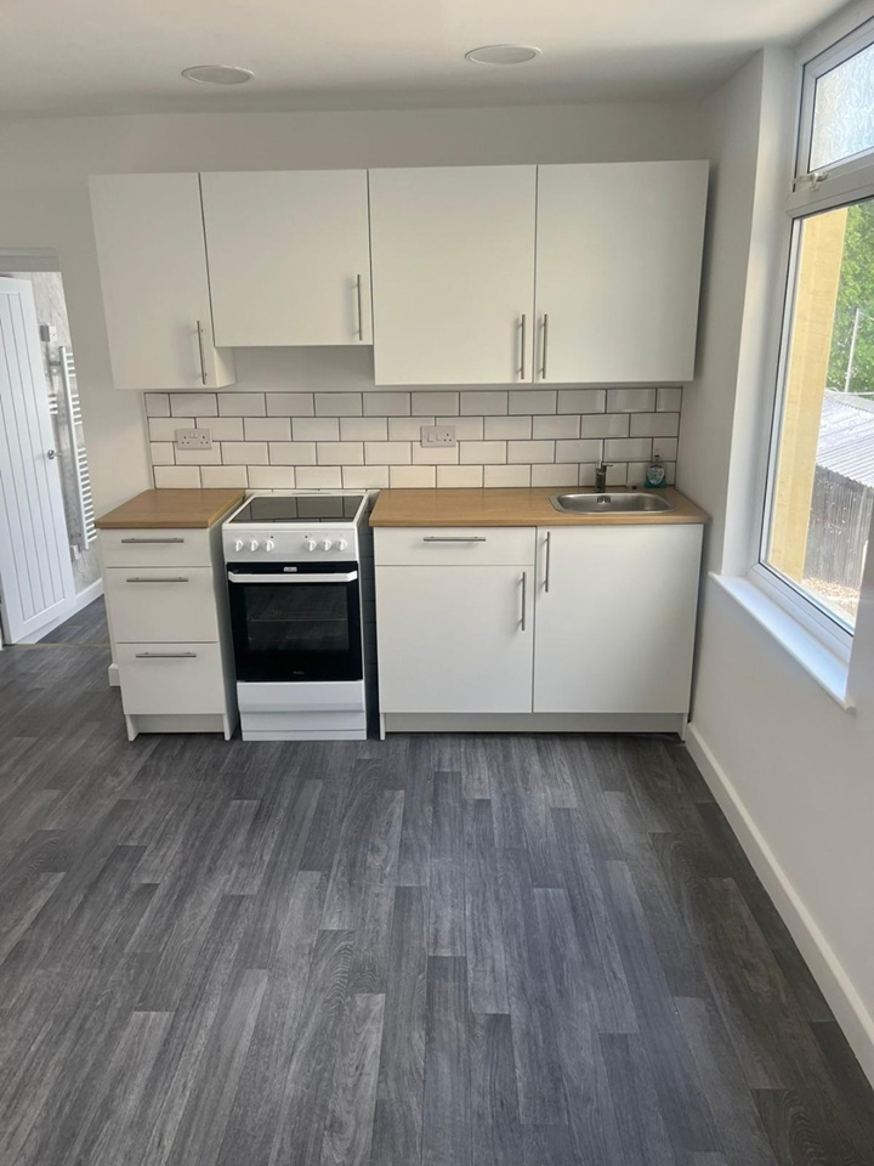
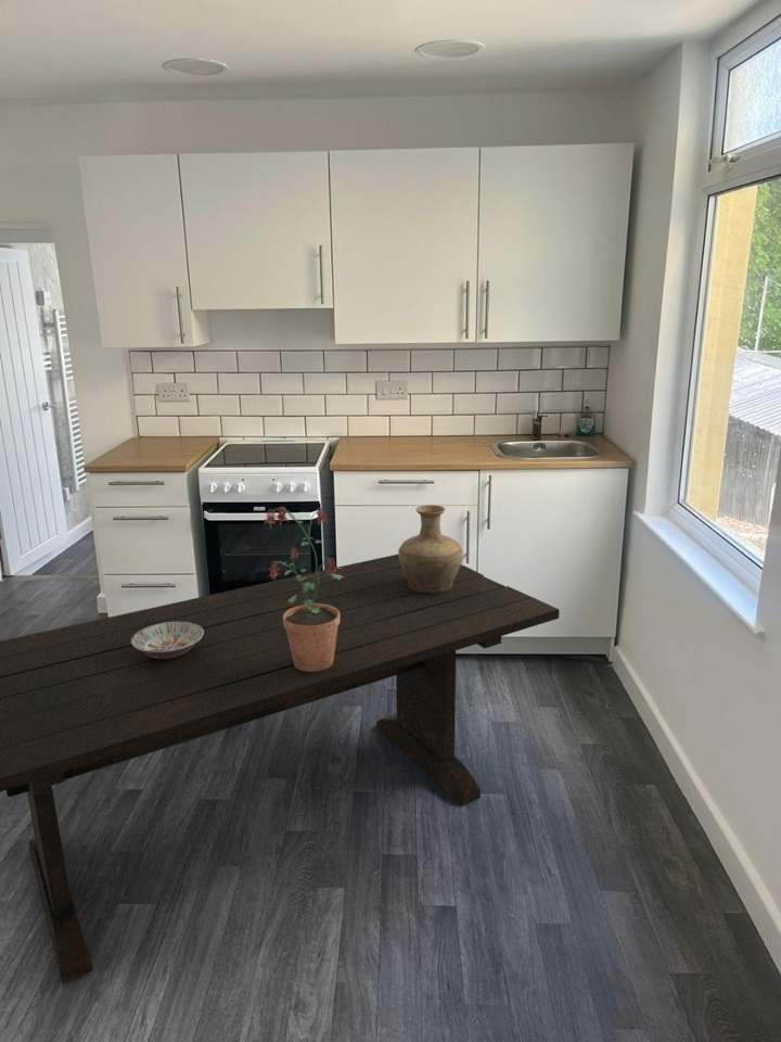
+ vase [397,504,464,594]
+ dining table [0,554,561,984]
+ potted plant [263,506,343,672]
+ bowl [131,622,204,659]
